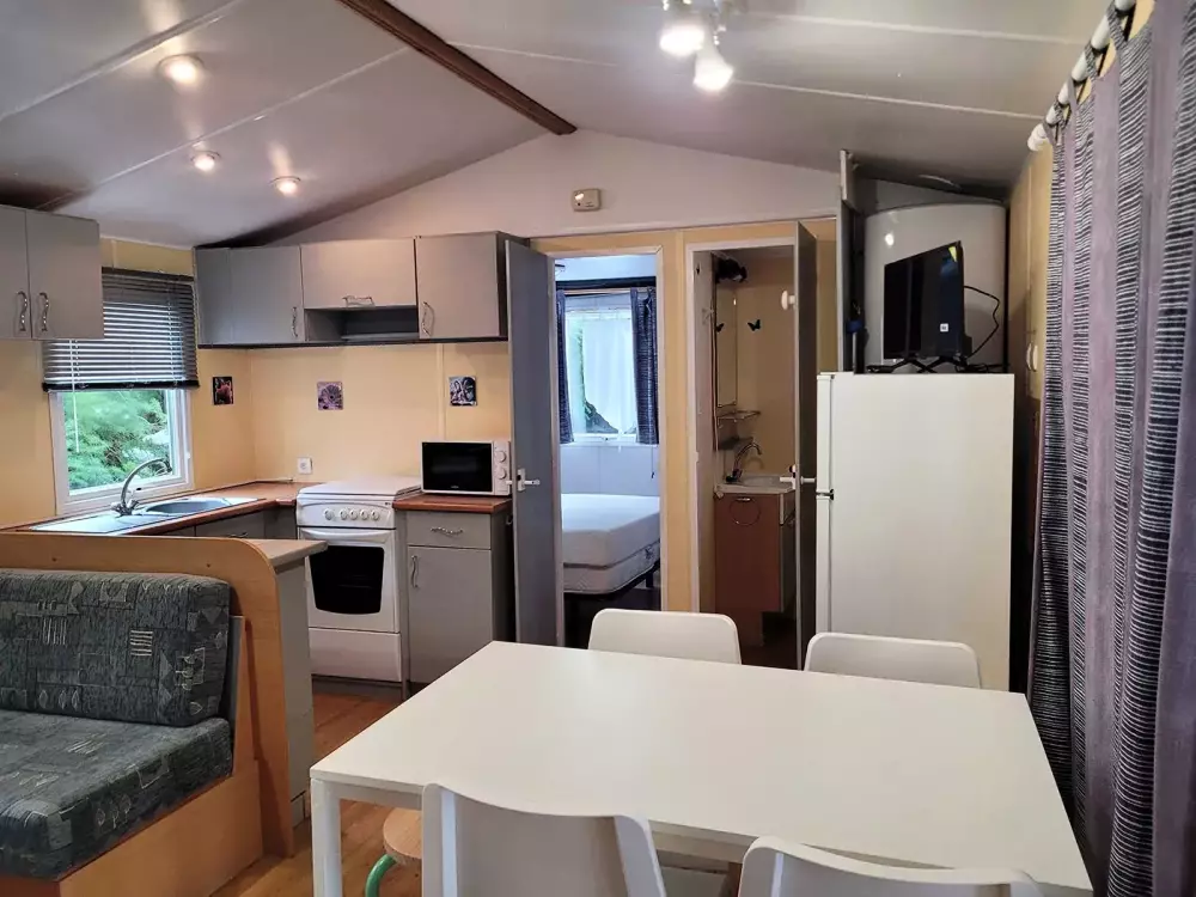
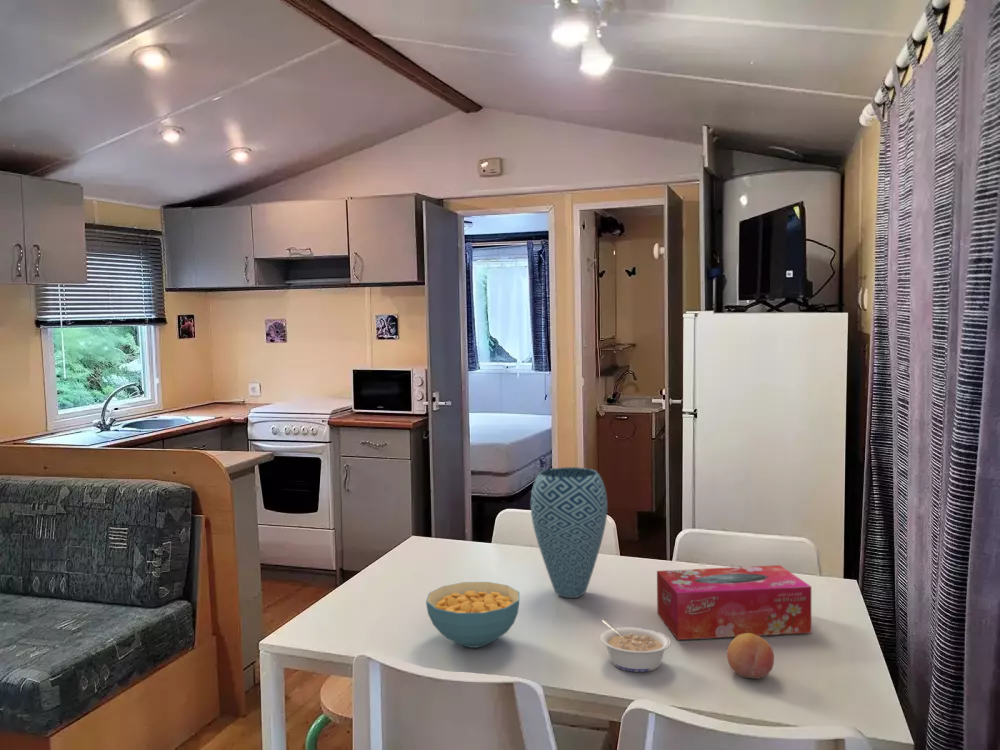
+ legume [599,618,672,673]
+ tissue box [656,564,812,641]
+ fruit [726,633,775,680]
+ vase [530,466,608,599]
+ cereal bowl [425,581,520,649]
